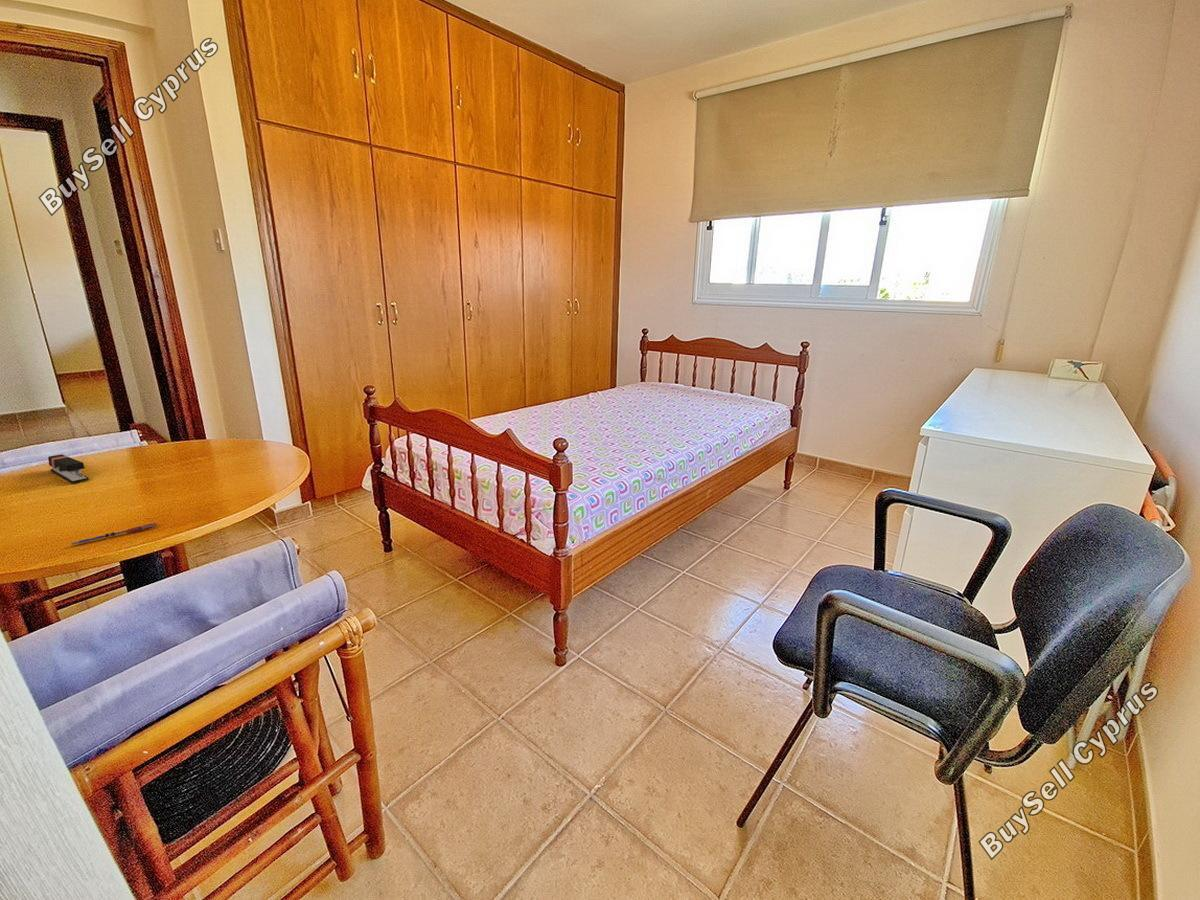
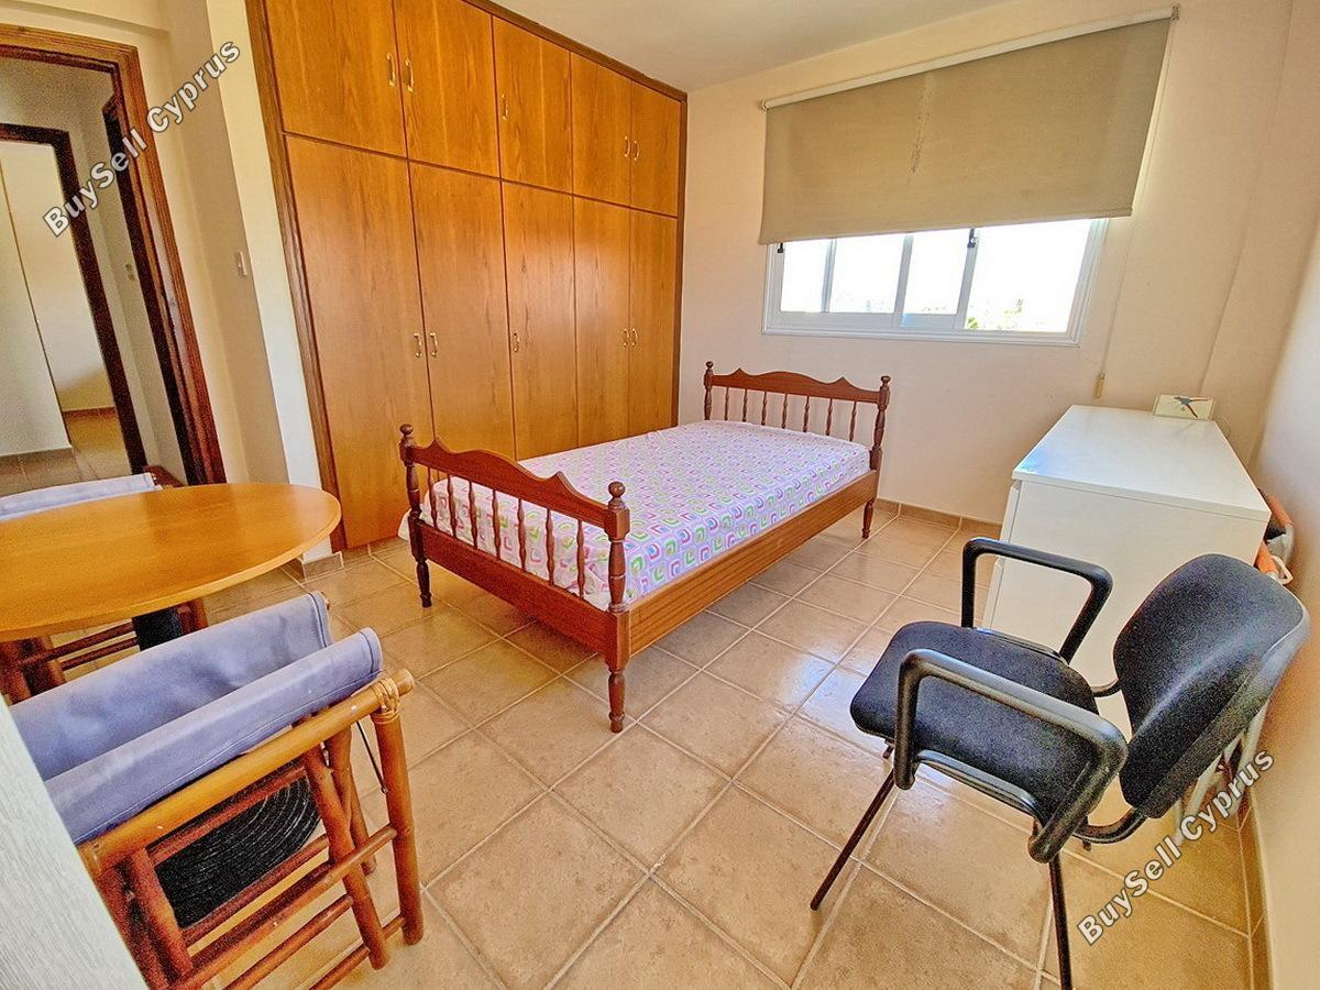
- pen [70,522,158,546]
- stapler [47,453,90,484]
